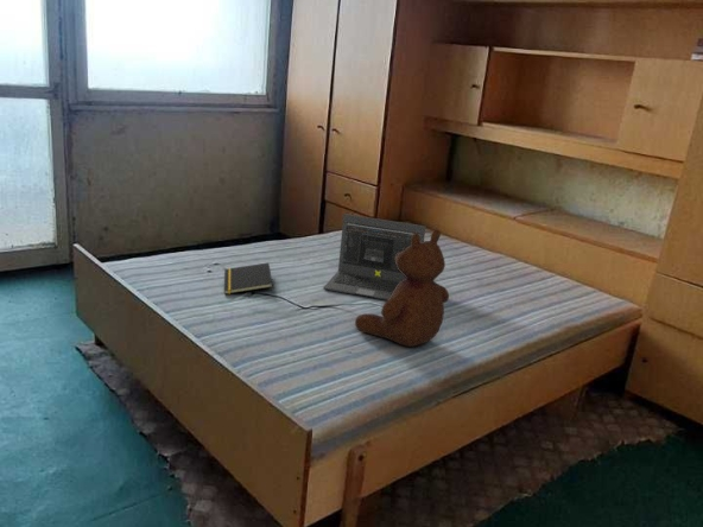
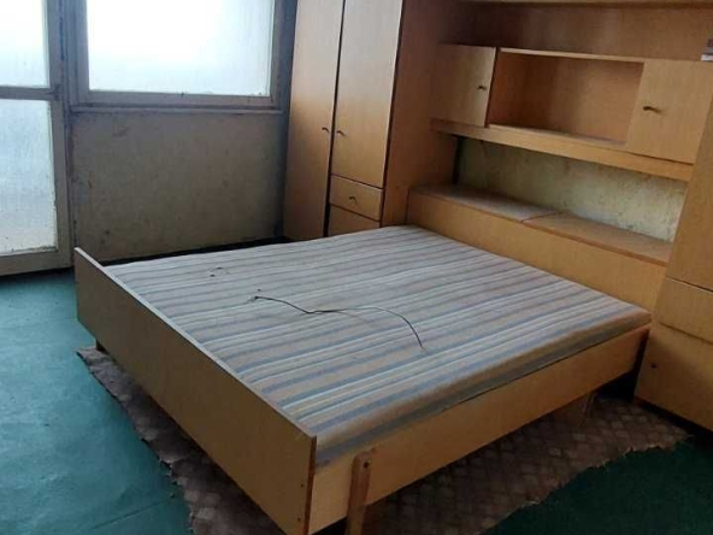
- teddy bear [354,228,450,348]
- laptop [322,212,426,301]
- notepad [223,262,274,296]
